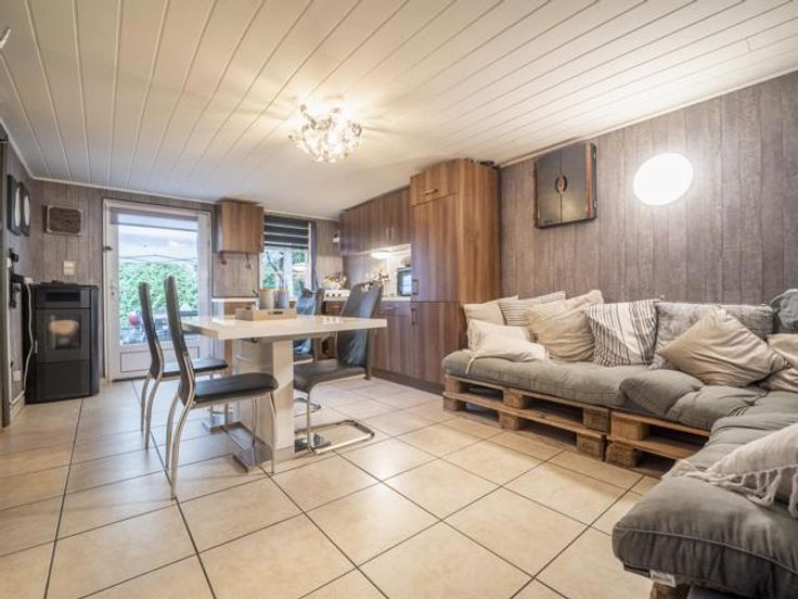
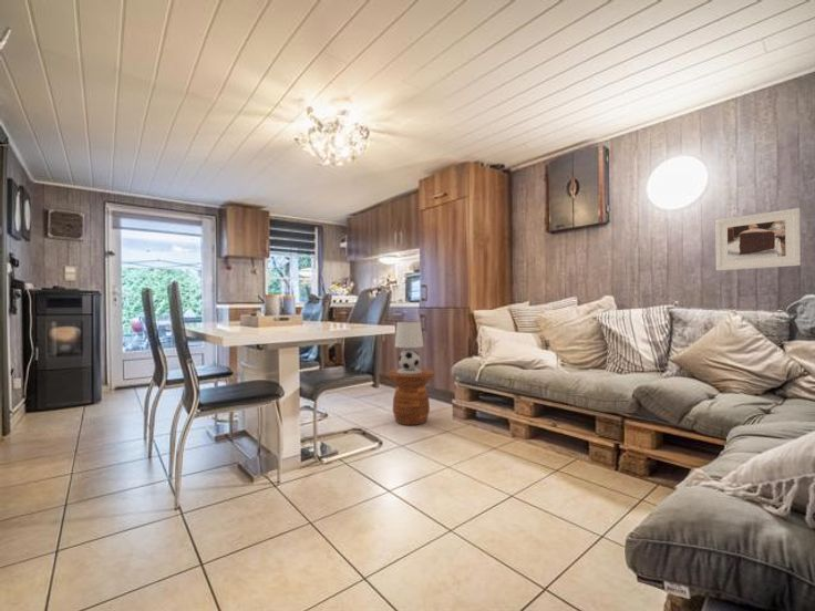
+ side table [386,367,435,426]
+ table lamp [394,321,424,374]
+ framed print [714,207,802,271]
